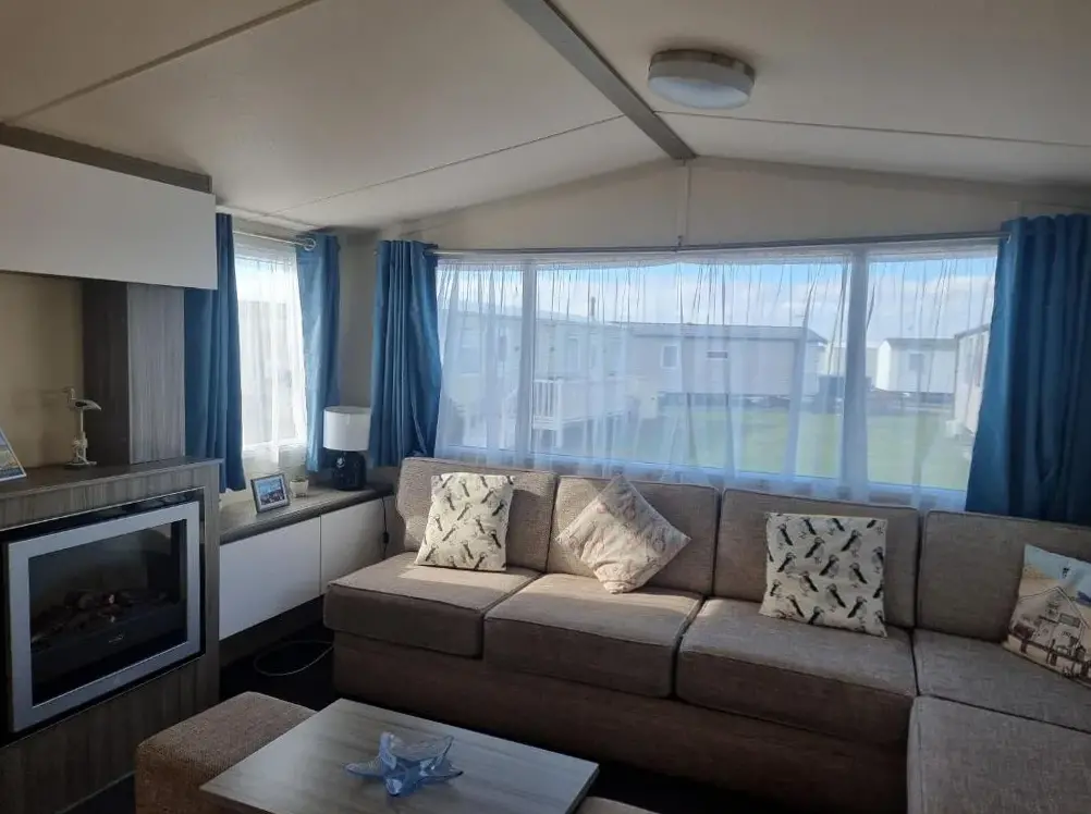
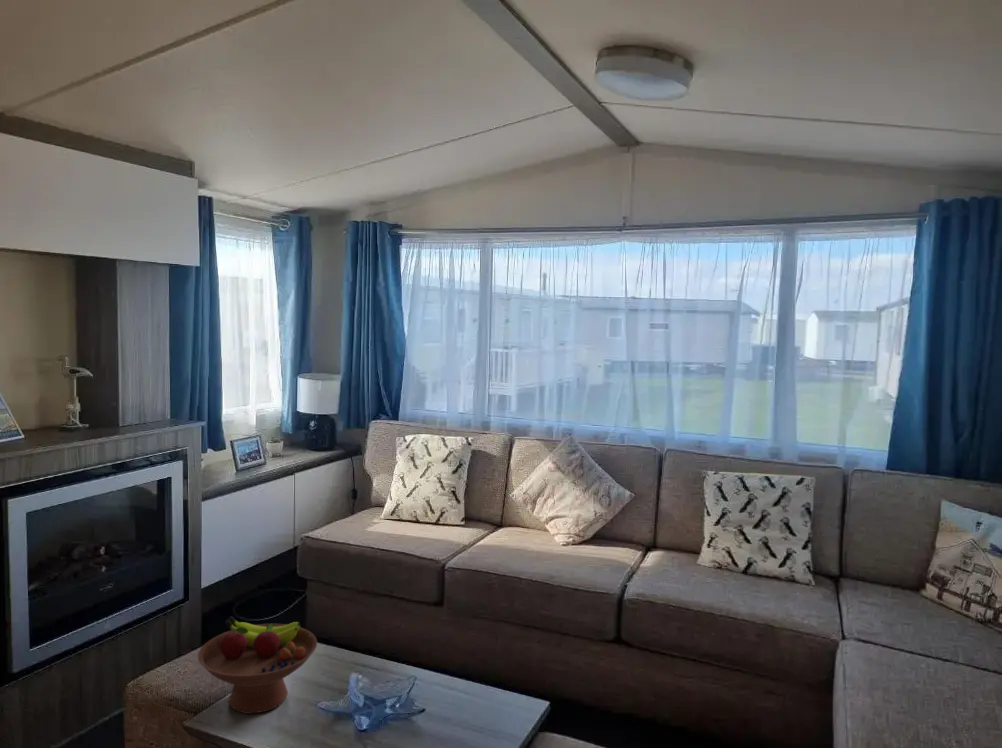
+ fruit bowl [197,615,318,715]
